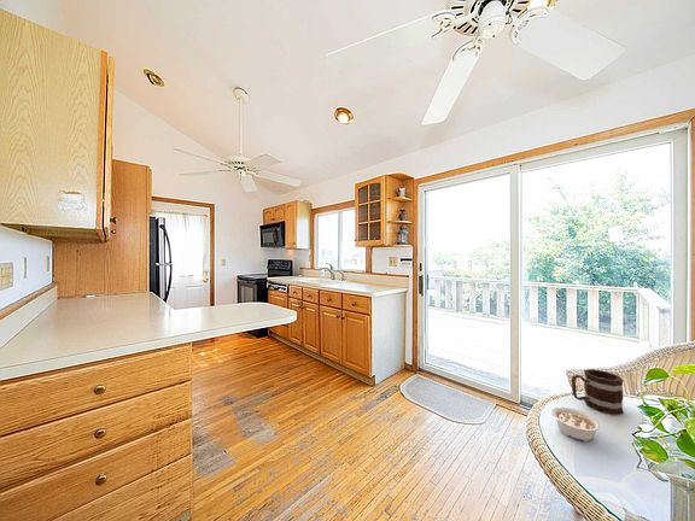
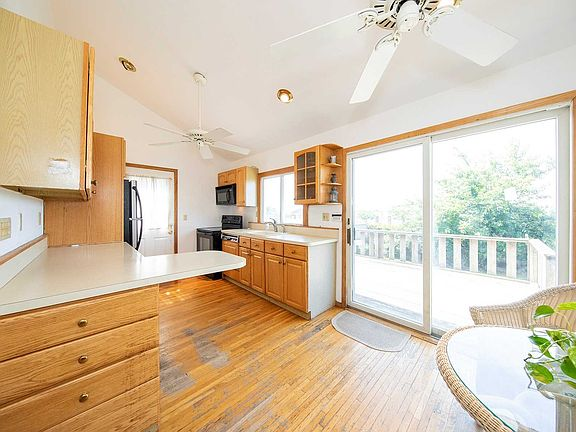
- legume [550,406,602,443]
- mug [571,368,624,416]
